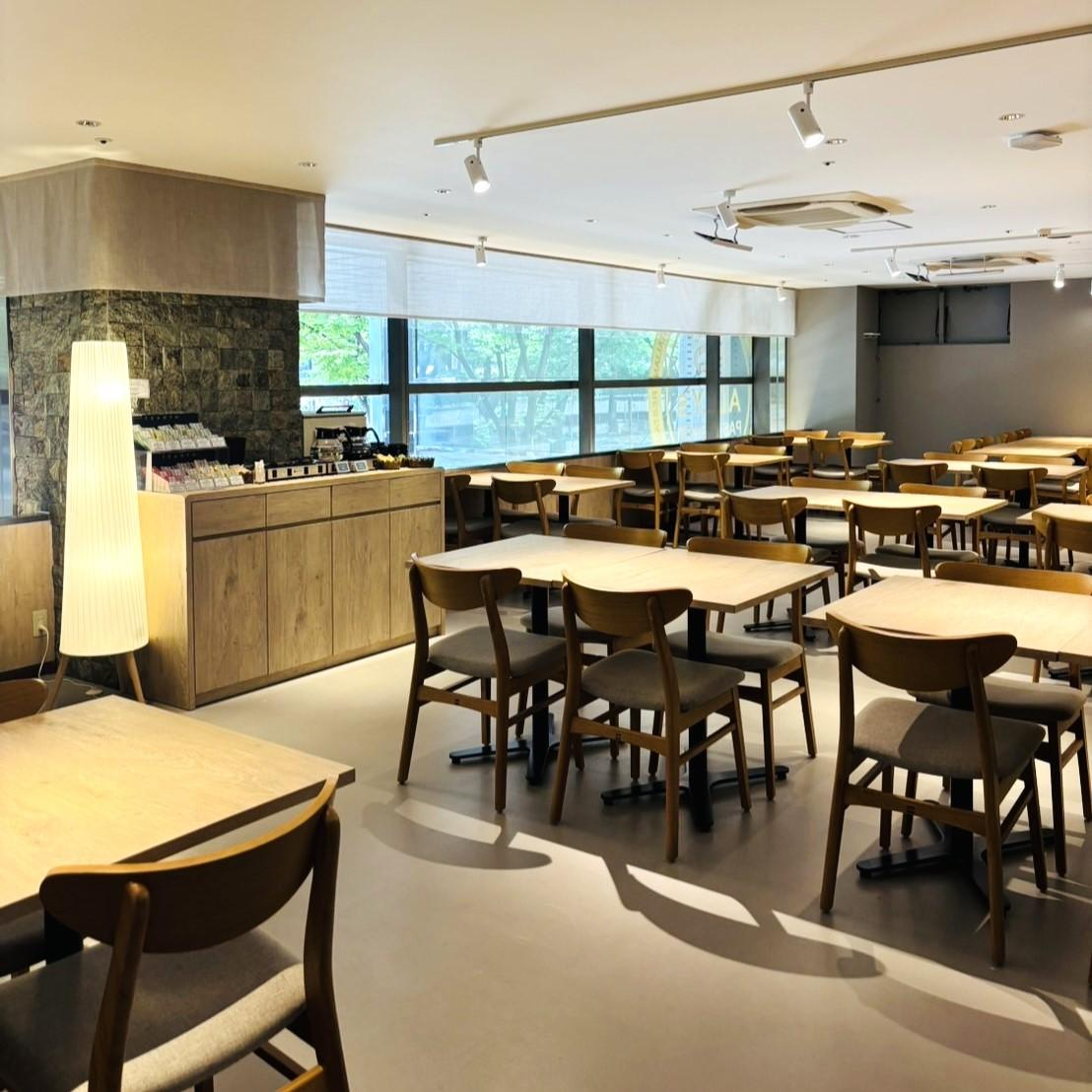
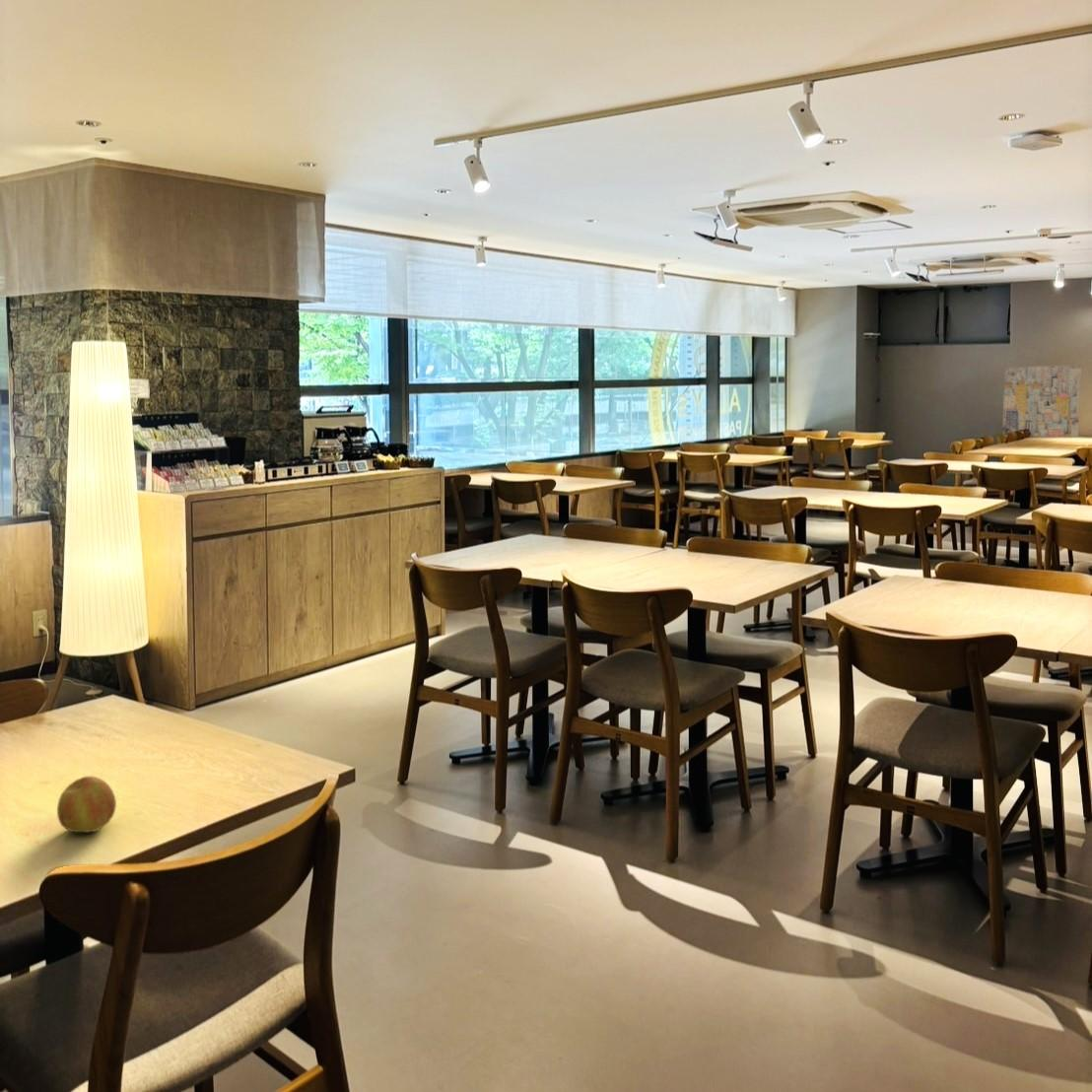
+ apple [56,776,117,834]
+ wall art [1001,364,1082,438]
